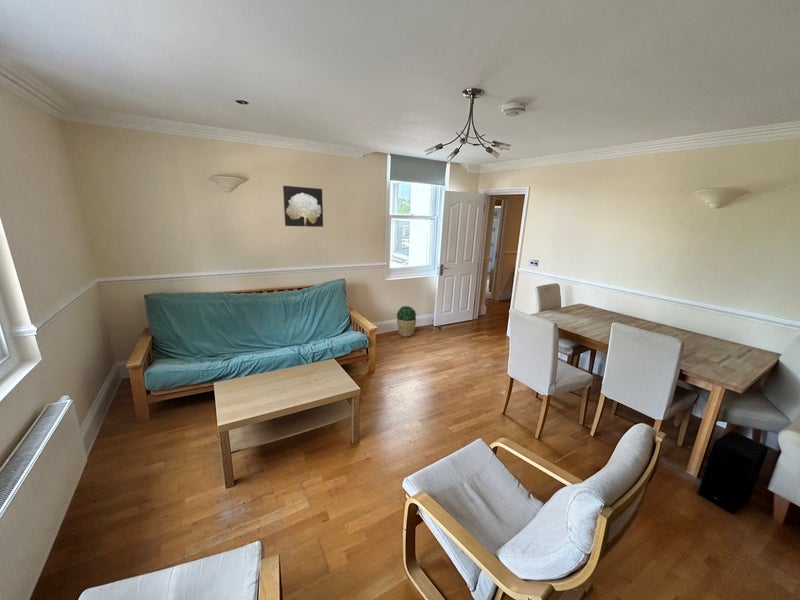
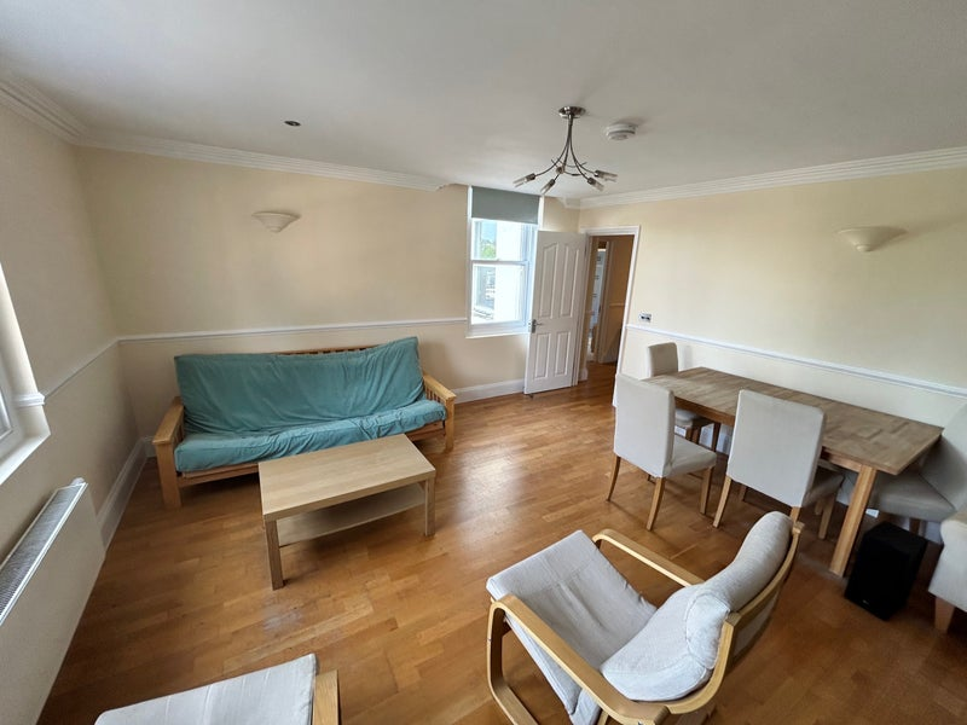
- wall art [282,185,324,228]
- potted plant [396,305,417,337]
